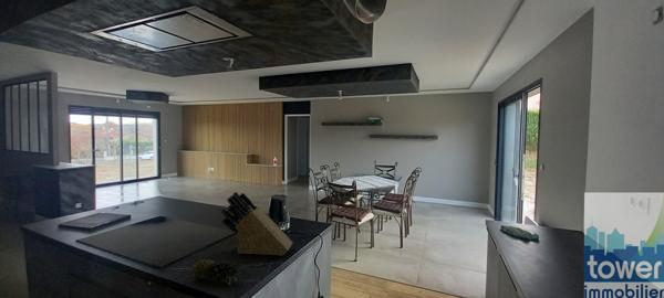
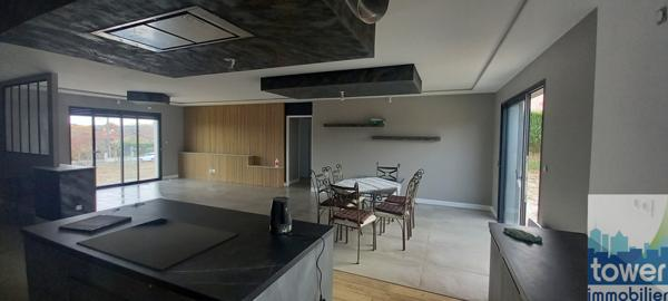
- knife block [220,191,293,257]
- fruit [191,258,242,286]
